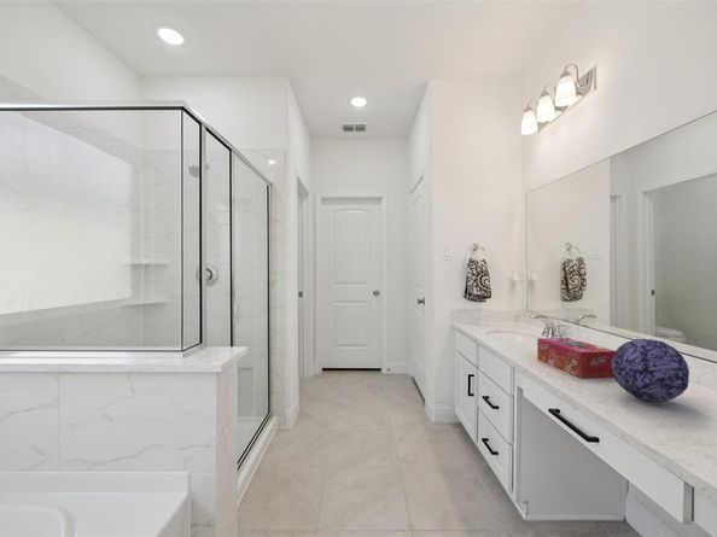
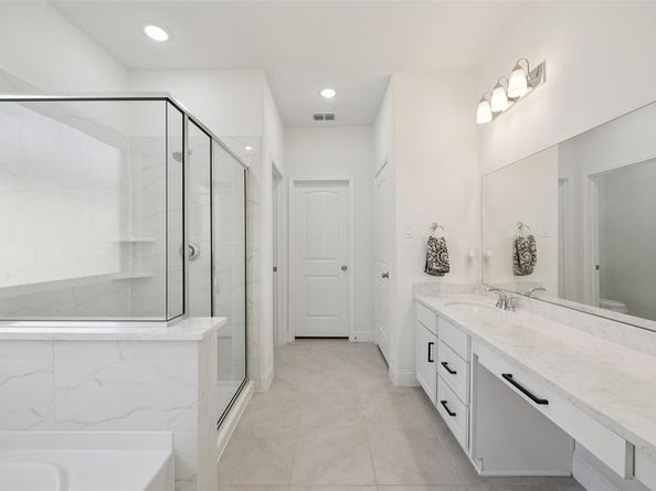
- decorative ball [612,338,690,403]
- tissue box [536,337,617,379]
